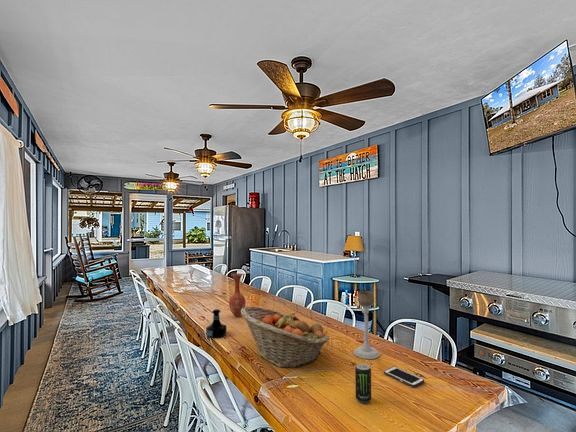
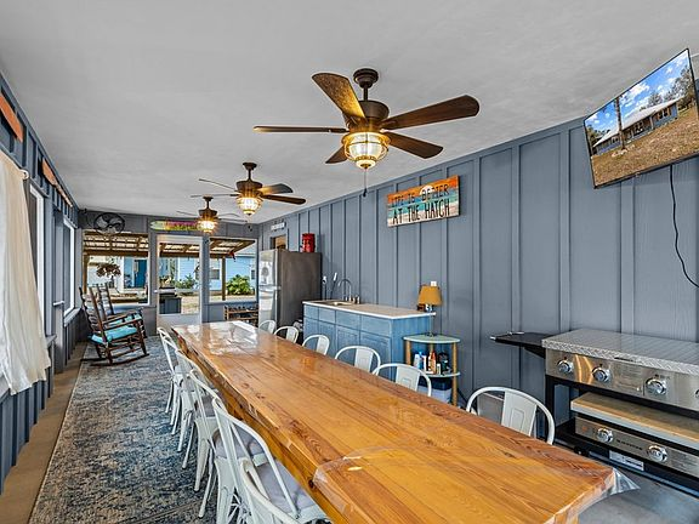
- candle holder [353,290,380,360]
- fruit basket [241,305,330,368]
- cell phone [383,366,425,388]
- vase [228,272,247,318]
- tequila bottle [205,308,228,339]
- beverage can [354,362,372,404]
